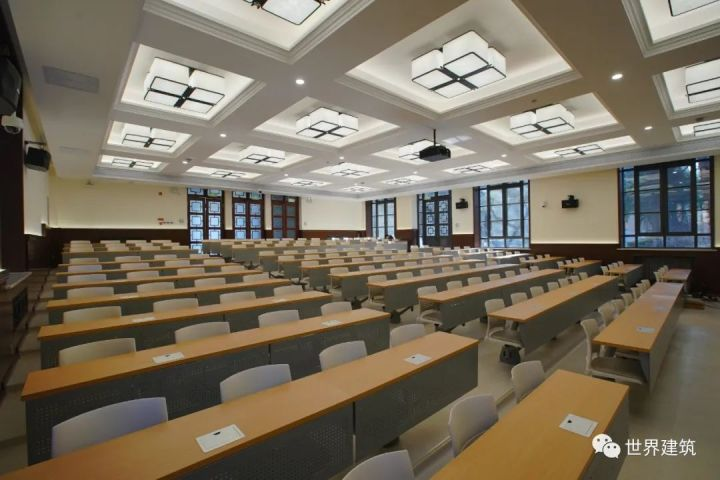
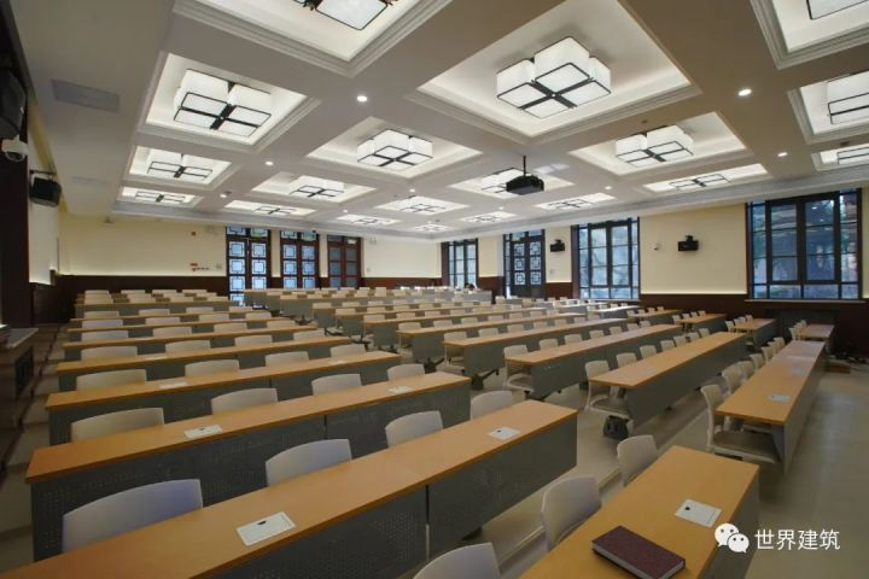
+ notebook [590,524,687,579]
